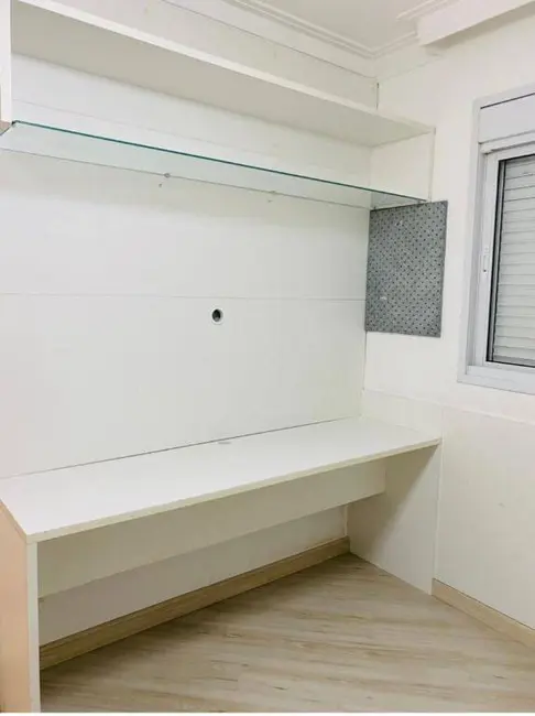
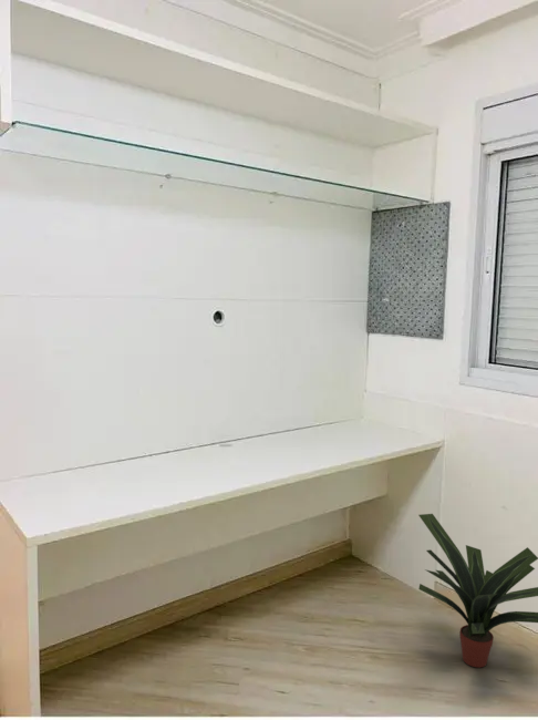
+ potted plant [417,513,538,669]
